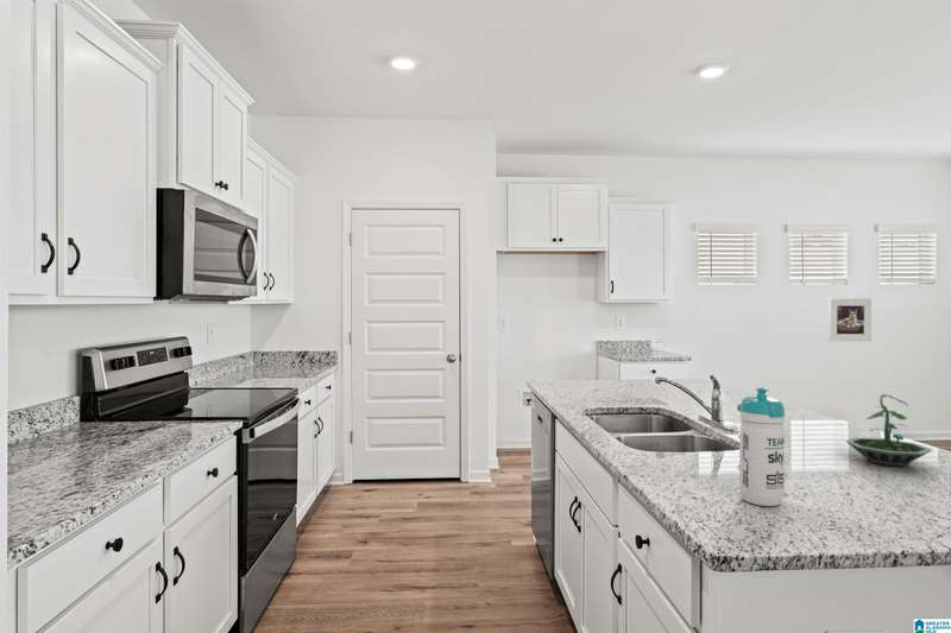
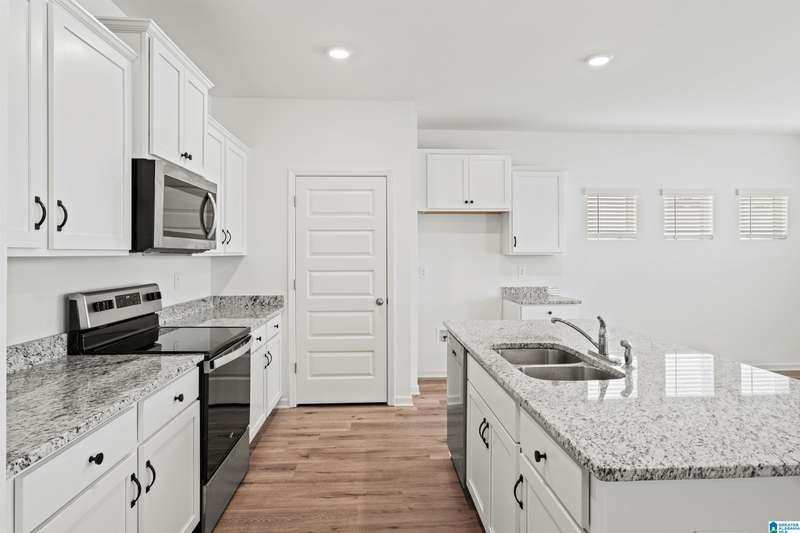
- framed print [827,297,873,342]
- terrarium [844,393,933,468]
- water bottle [738,386,786,507]
